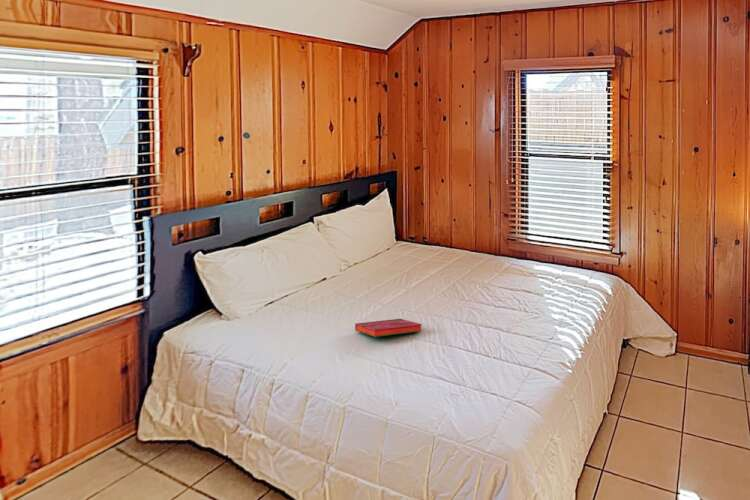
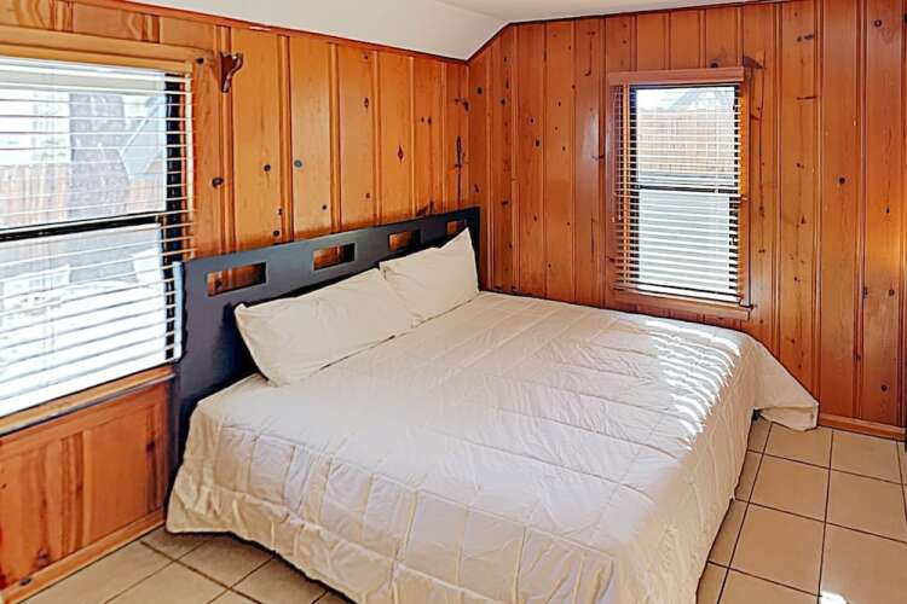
- hardback book [354,318,423,338]
